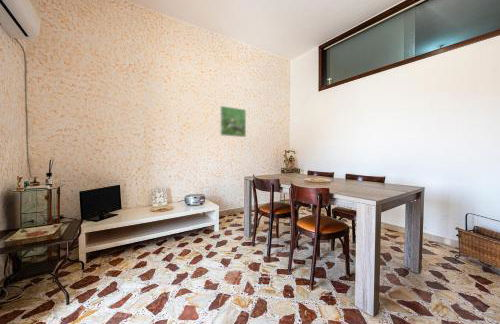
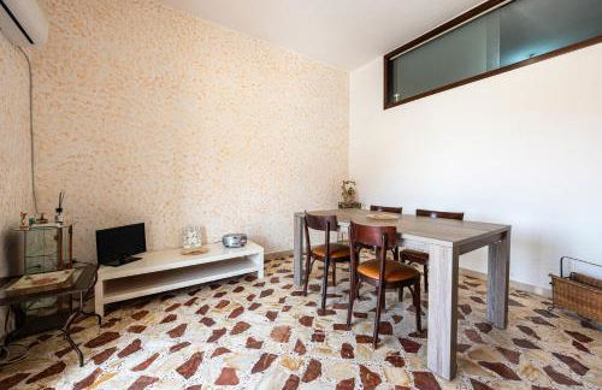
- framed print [219,105,247,138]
